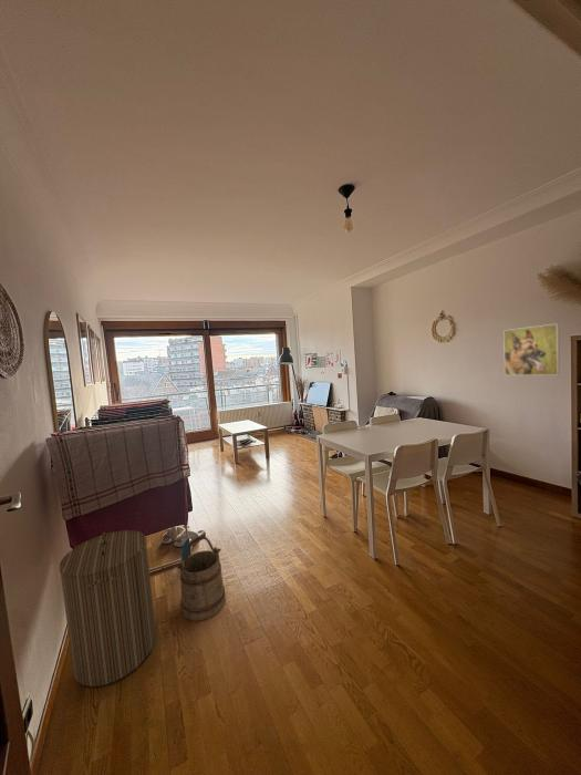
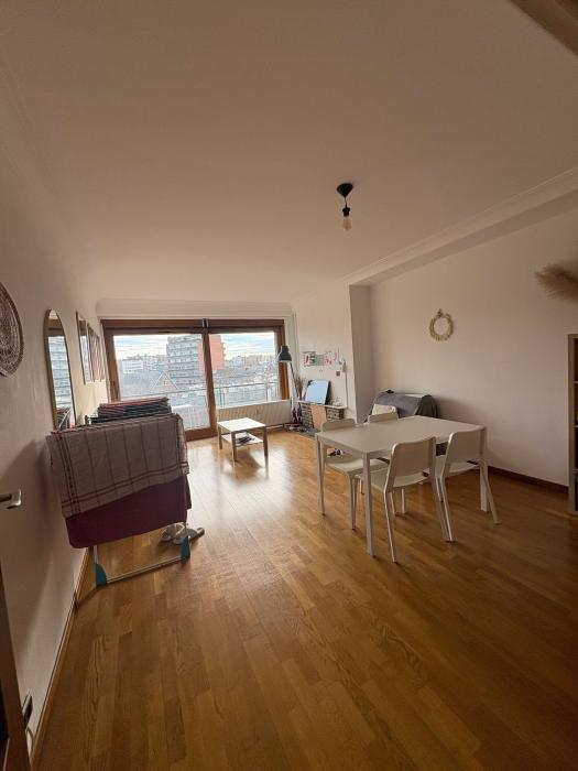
- bucket [176,535,227,622]
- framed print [502,322,561,376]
- laundry hamper [59,529,157,688]
